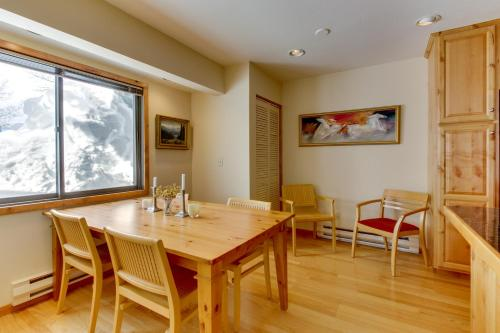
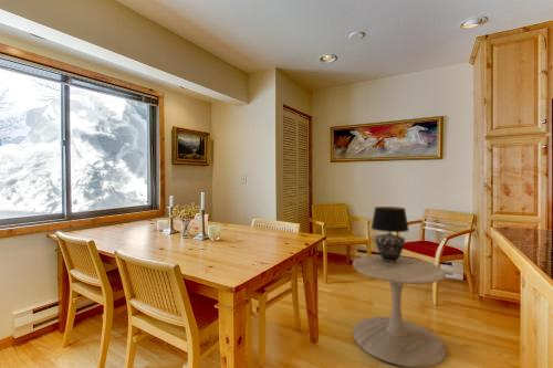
+ side table [352,254,447,368]
+ table lamp [371,206,410,262]
